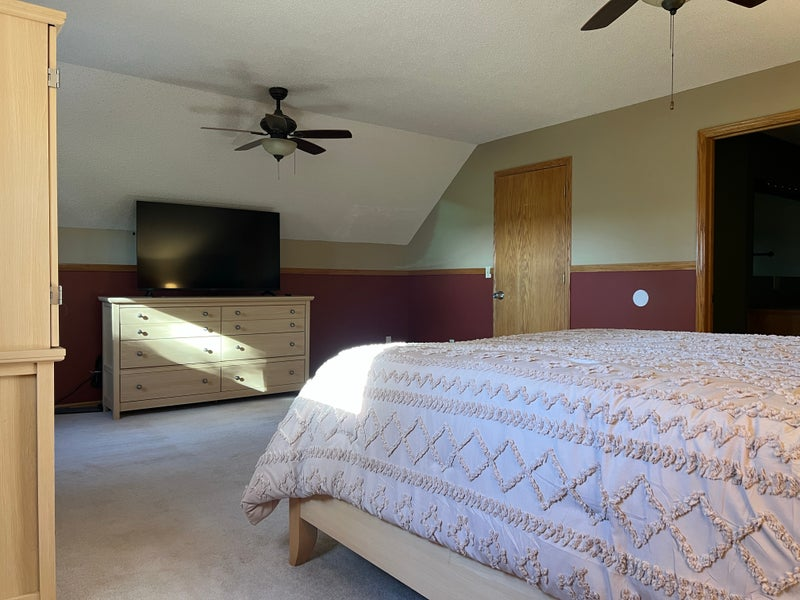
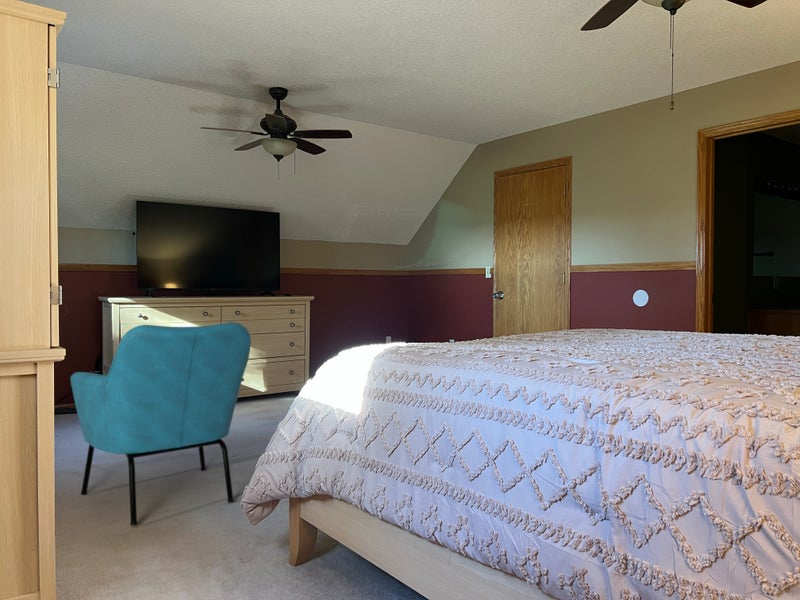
+ armchair [69,321,252,527]
